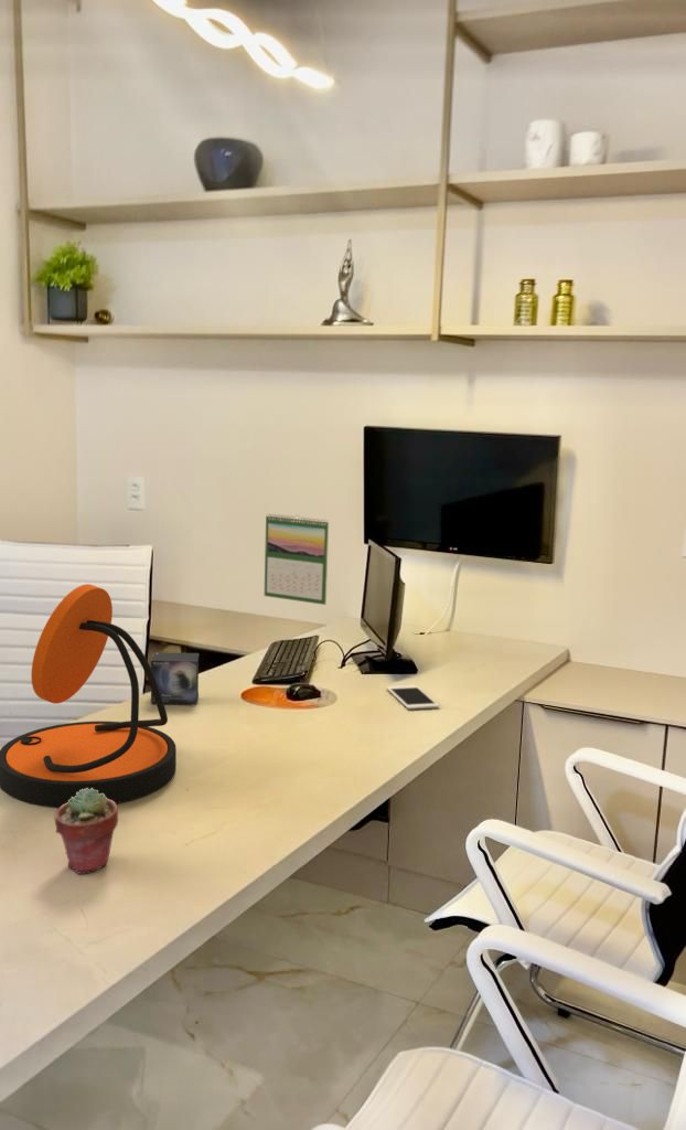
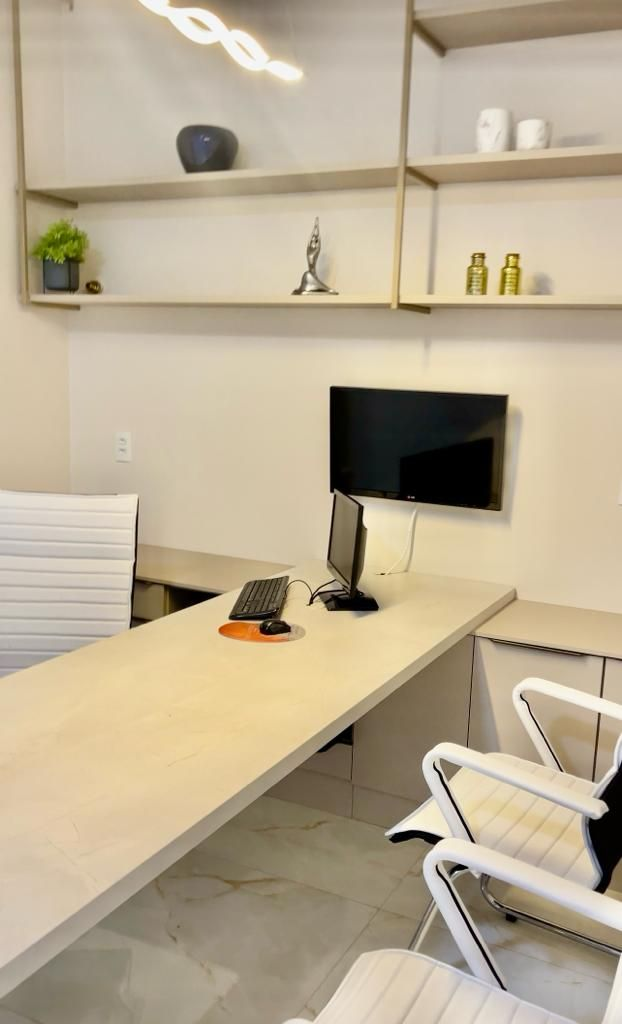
- cell phone [386,684,440,711]
- desk lamp [0,583,178,808]
- calendar [264,513,330,606]
- potted succulent [54,788,119,875]
- small box [150,652,200,705]
